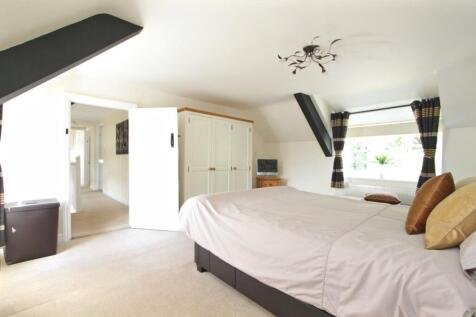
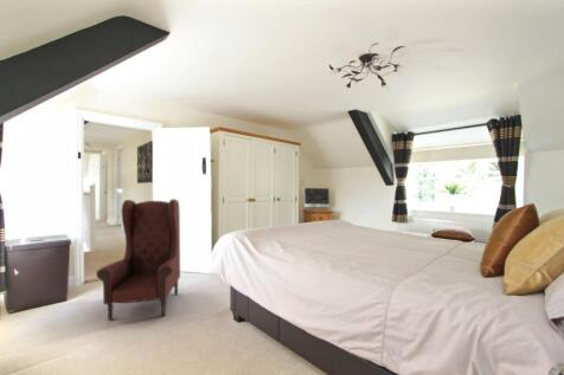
+ armchair [95,198,181,322]
